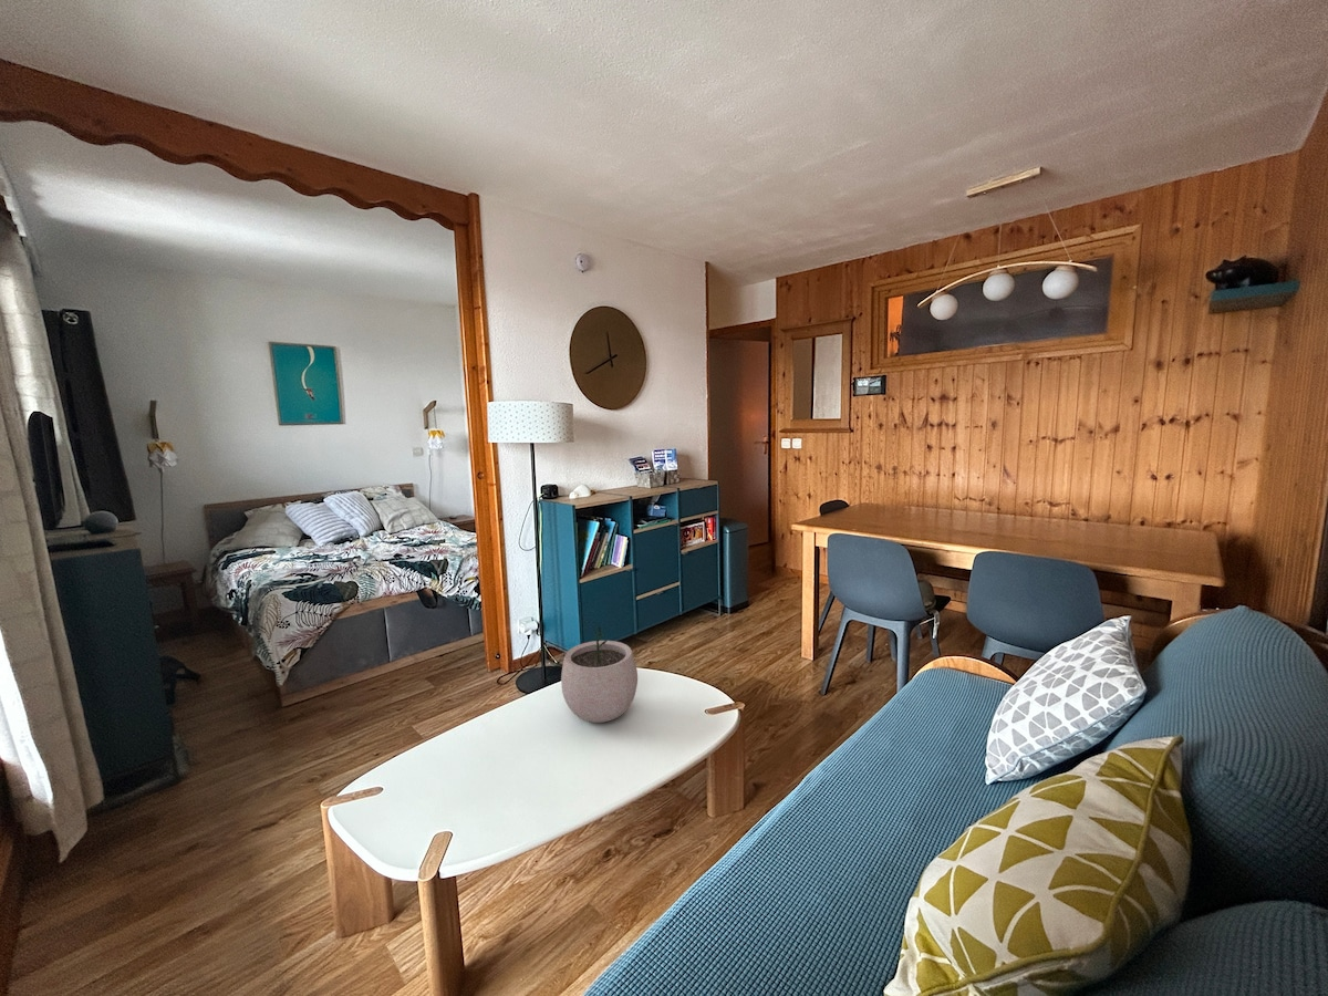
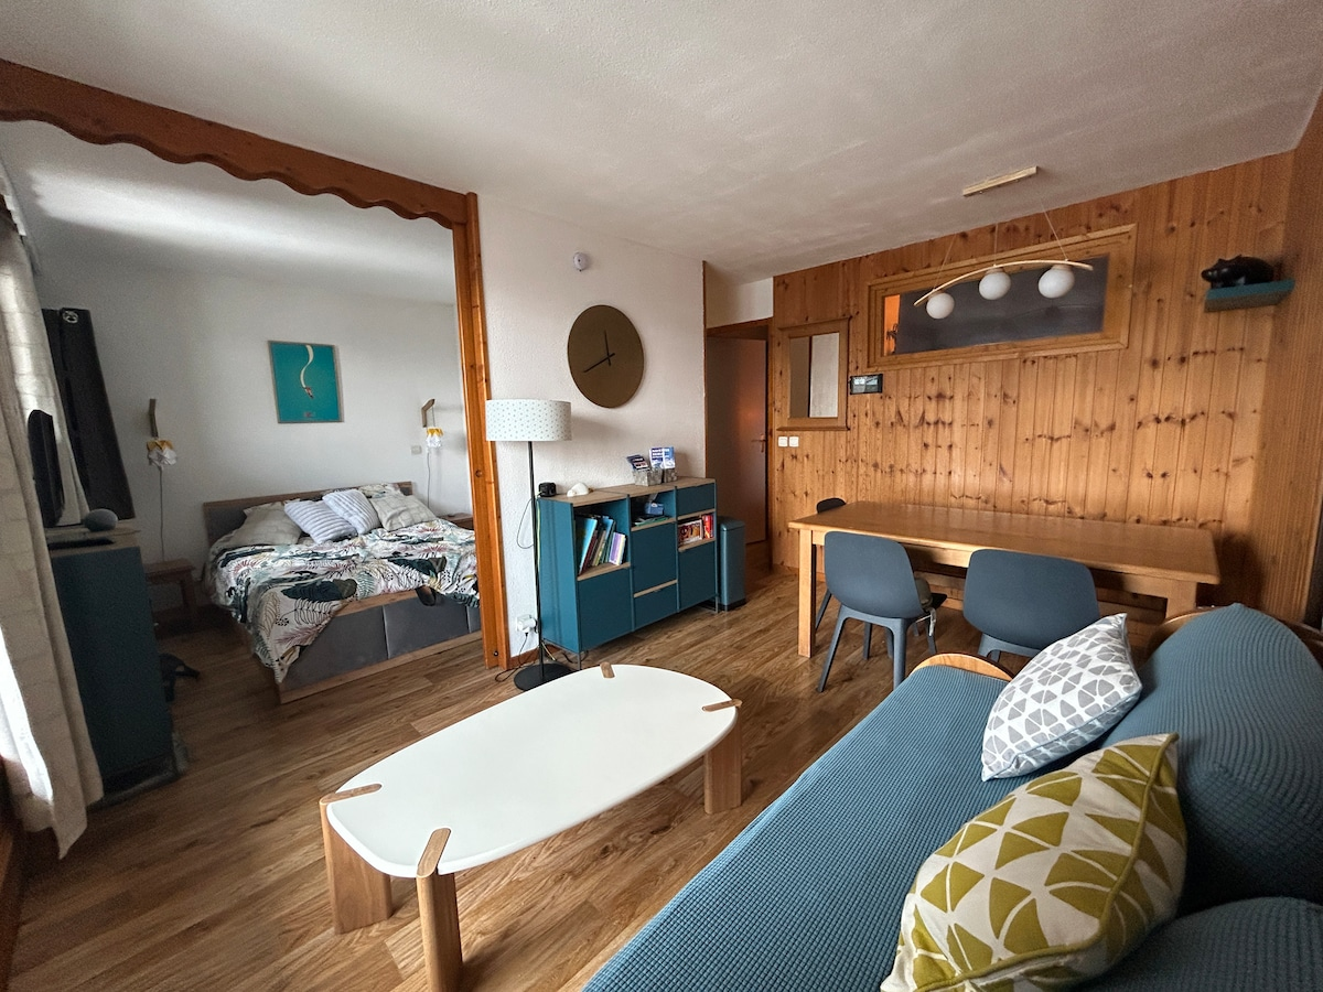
- plant pot [560,624,639,724]
